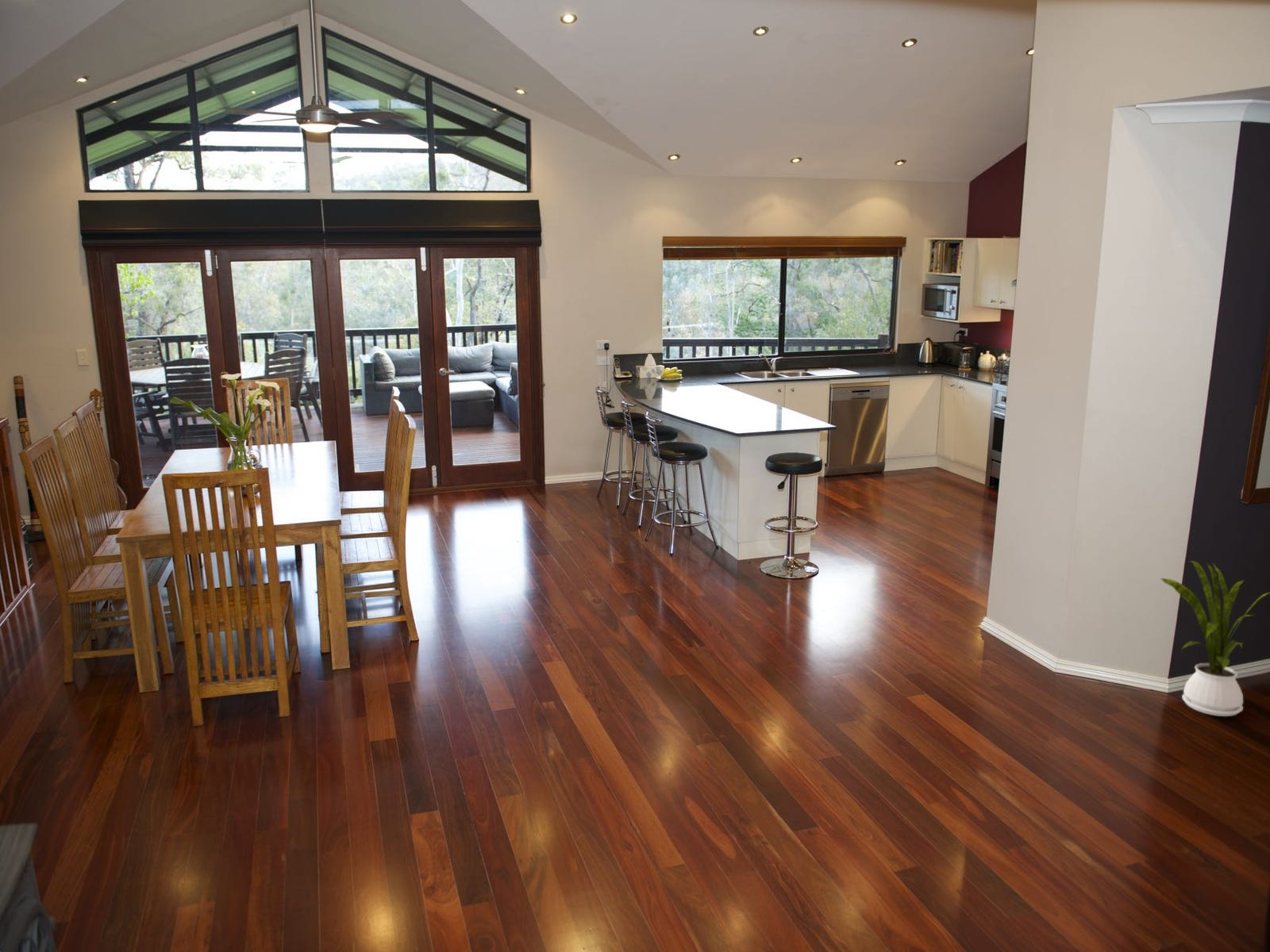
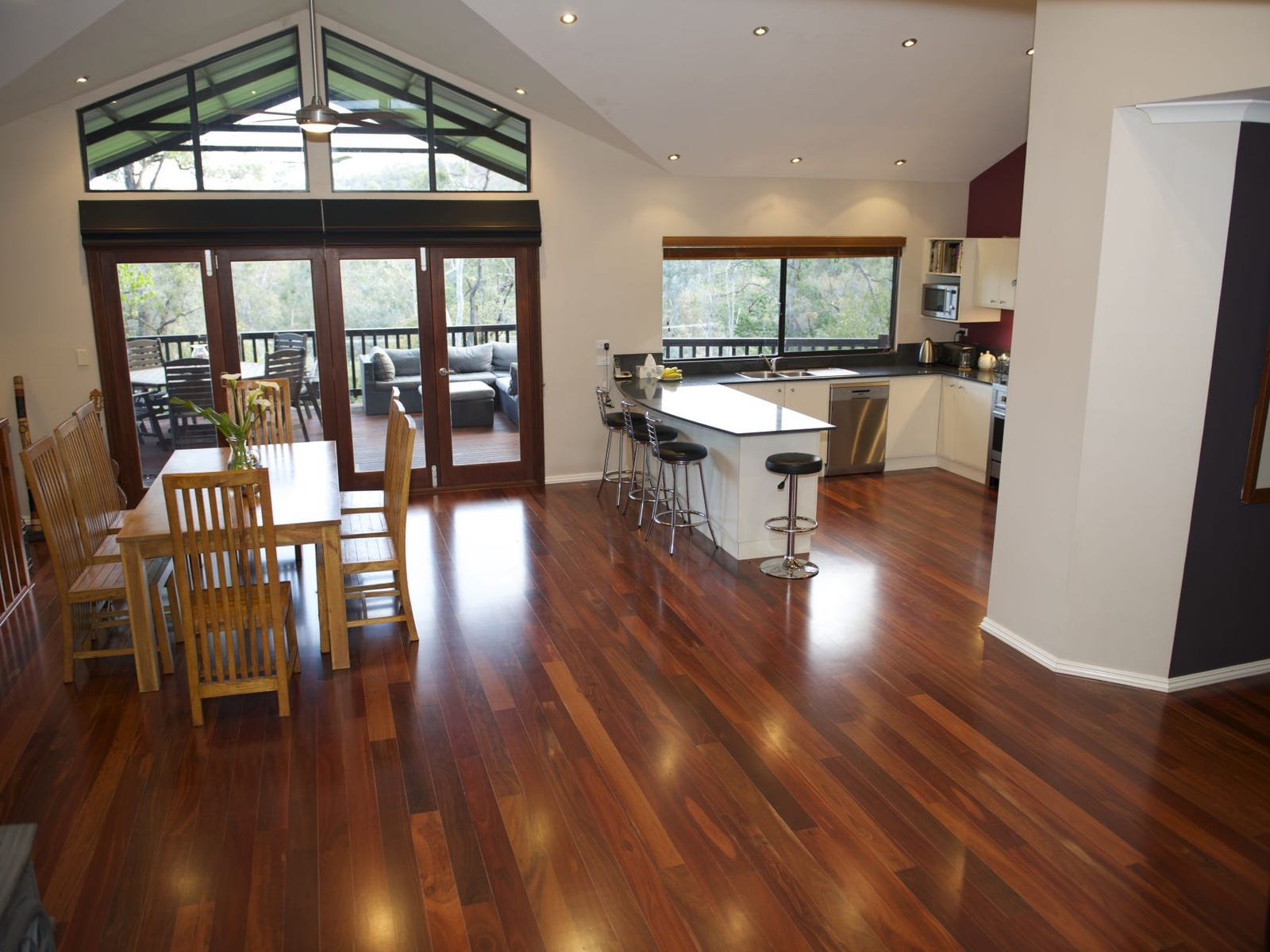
- house plant [1159,560,1270,717]
